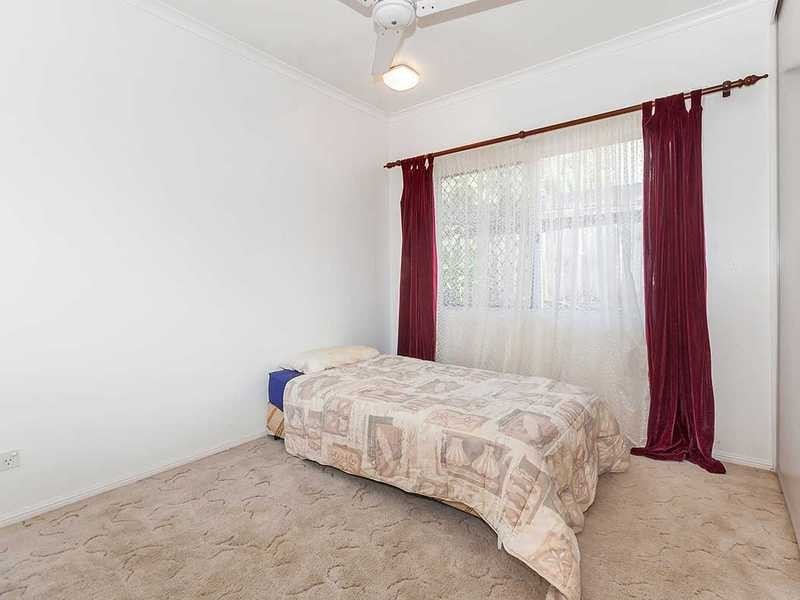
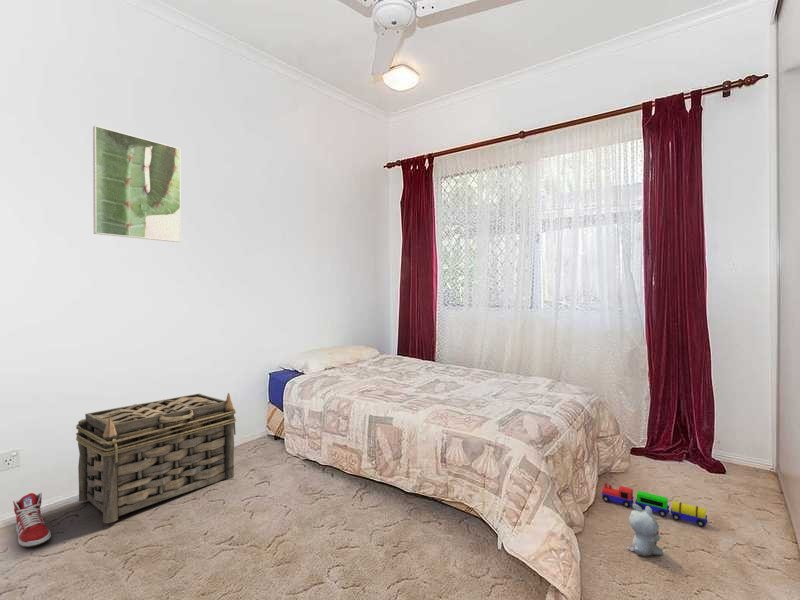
+ sneaker [12,492,52,548]
+ toy train [601,482,709,528]
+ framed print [92,125,182,243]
+ plush toy [626,503,664,558]
+ basket [75,392,237,524]
